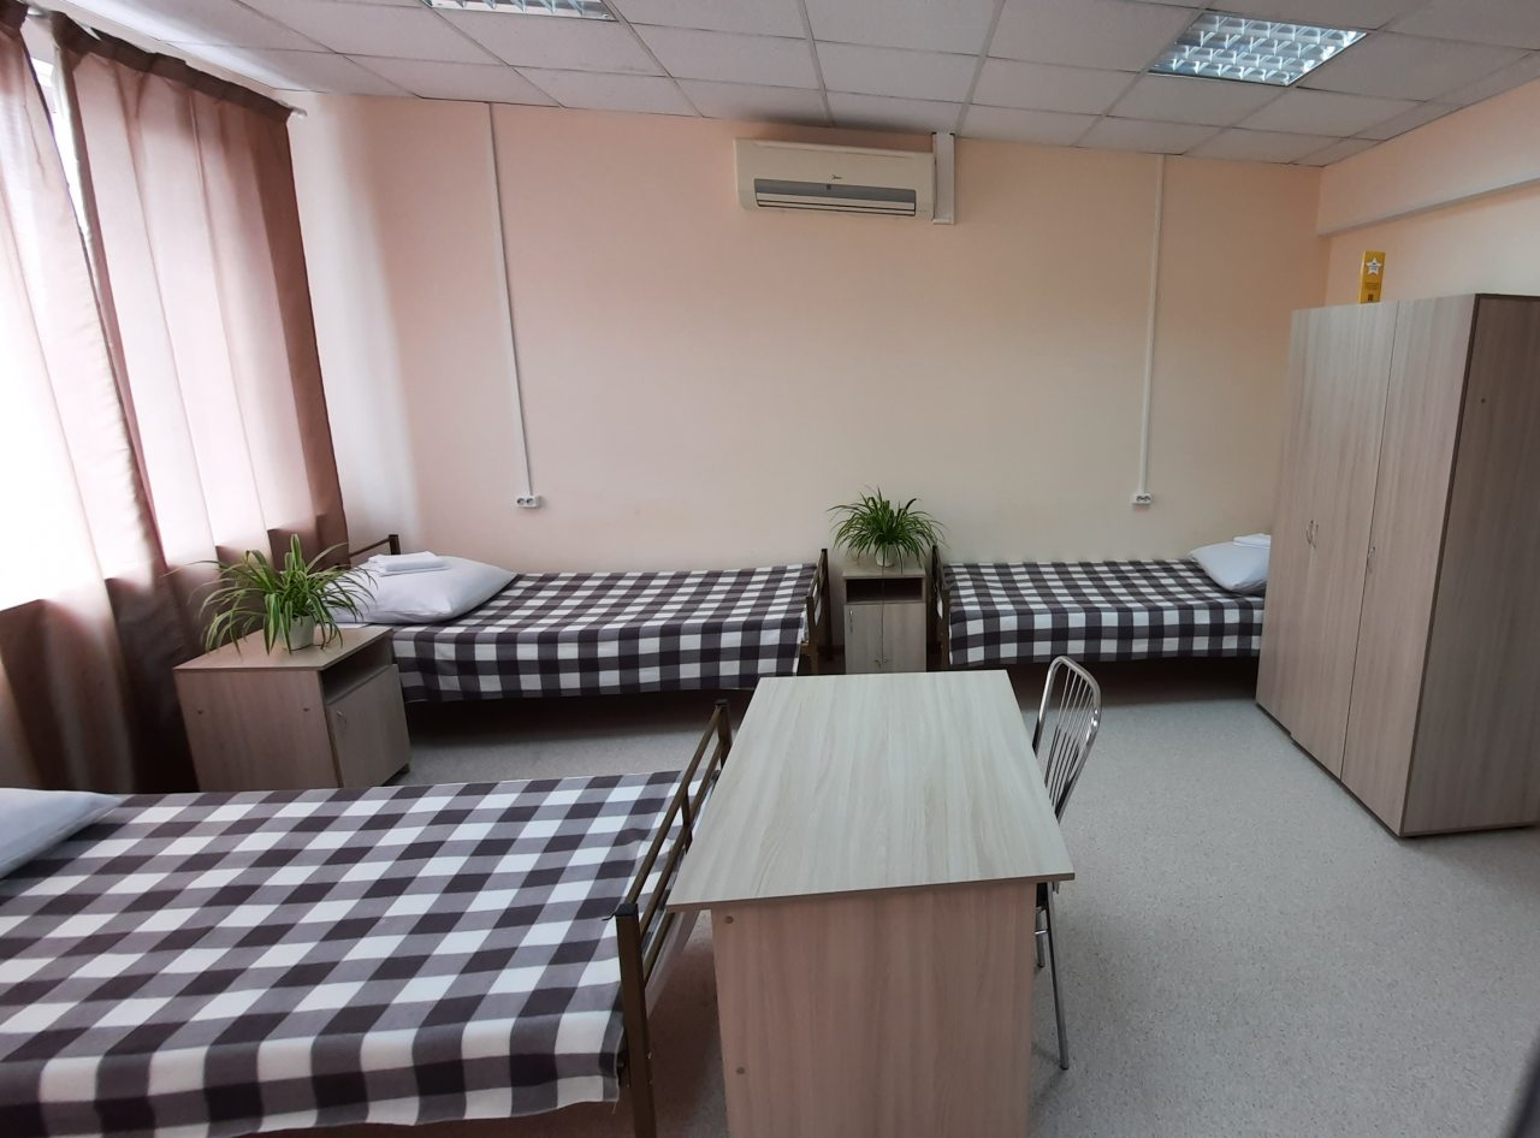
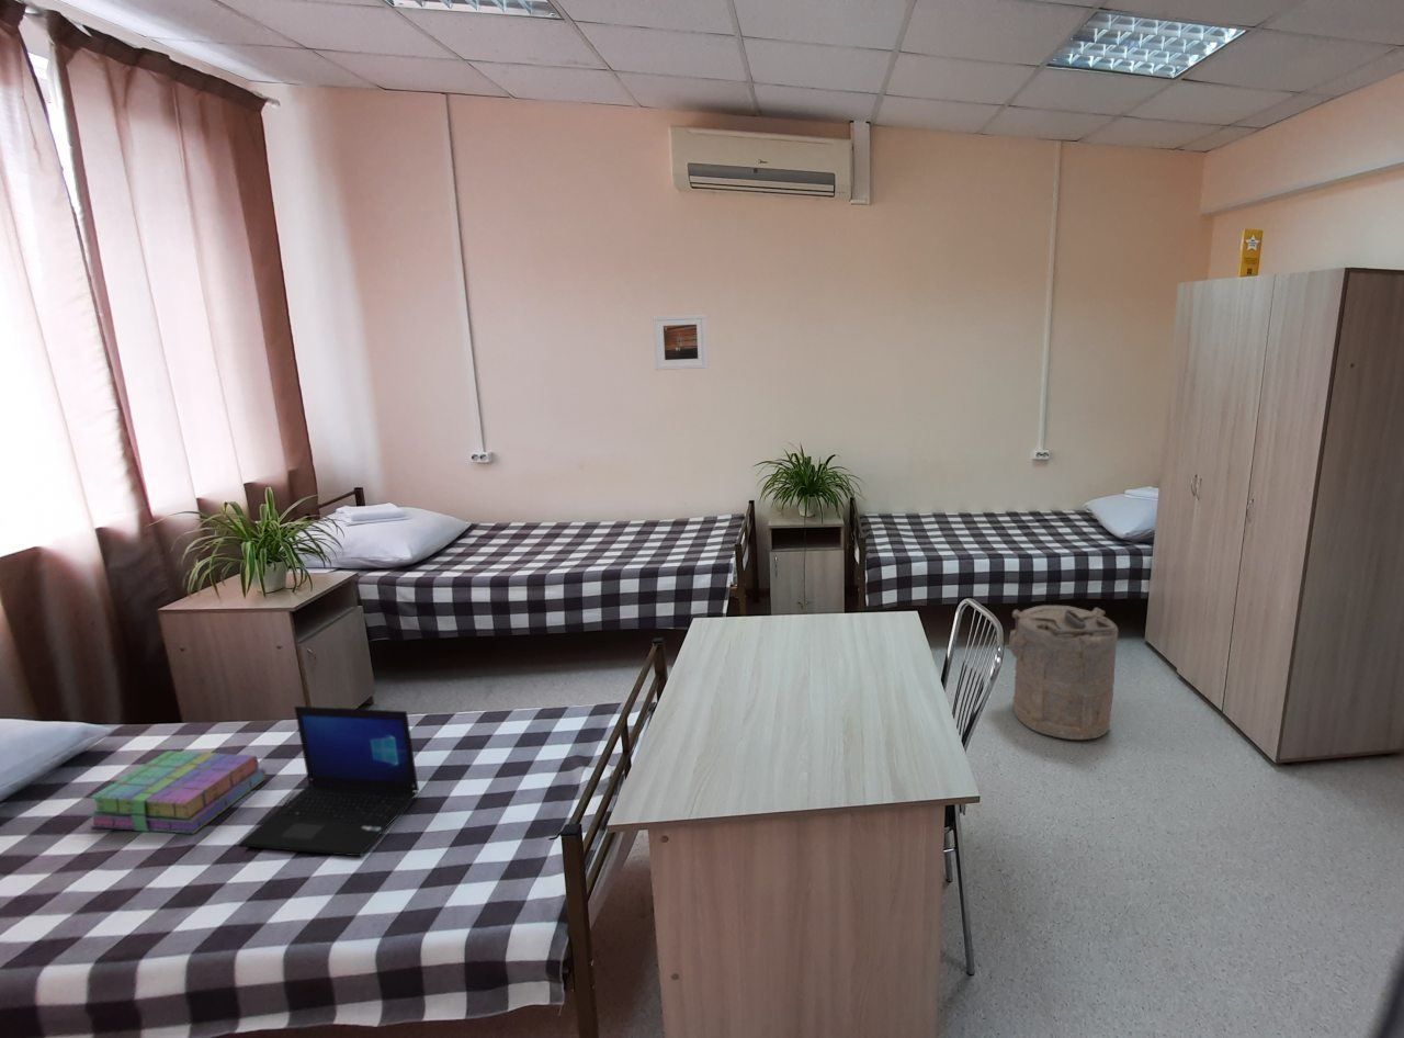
+ books [87,749,267,835]
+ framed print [652,313,709,371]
+ laptop [238,706,420,857]
+ laundry hamper [1005,605,1119,741]
